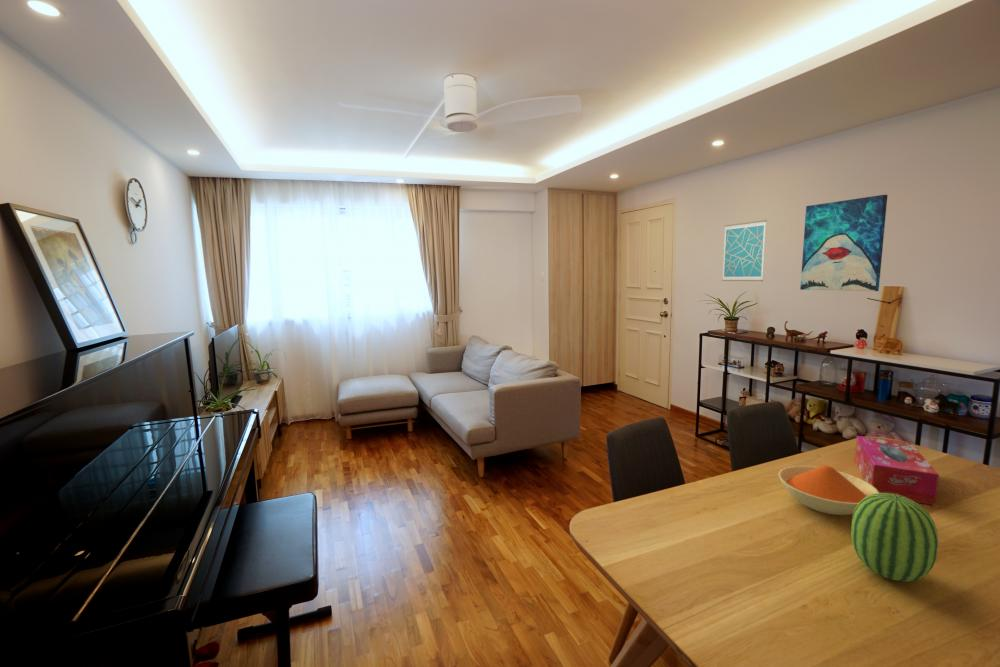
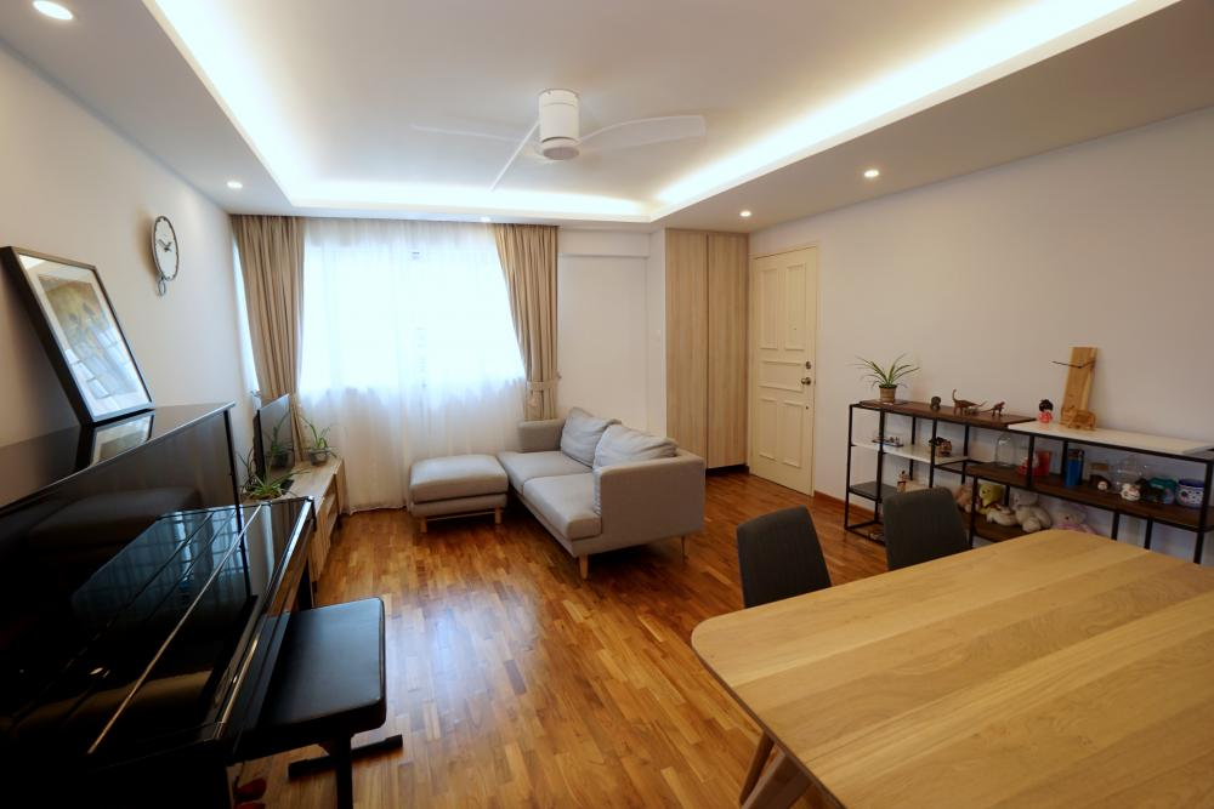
- wall art [799,194,889,292]
- bowl [777,465,879,516]
- tissue box [854,435,940,506]
- fruit [850,493,940,583]
- wall art [721,219,768,282]
